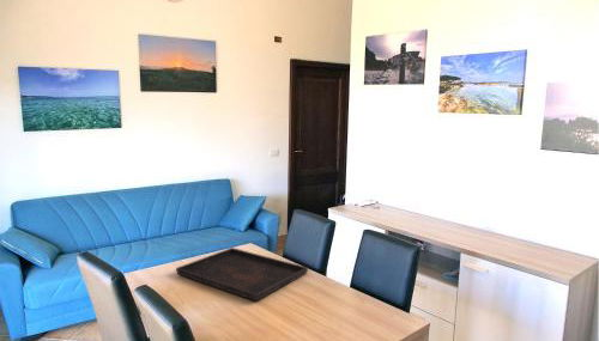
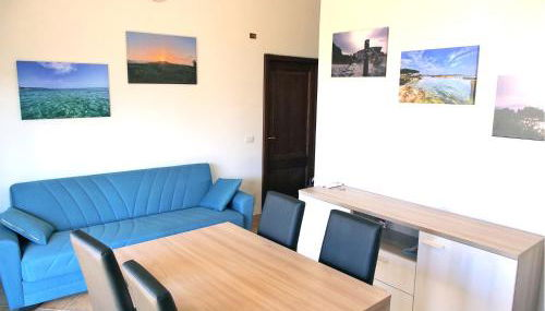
- serving tray [175,246,309,302]
